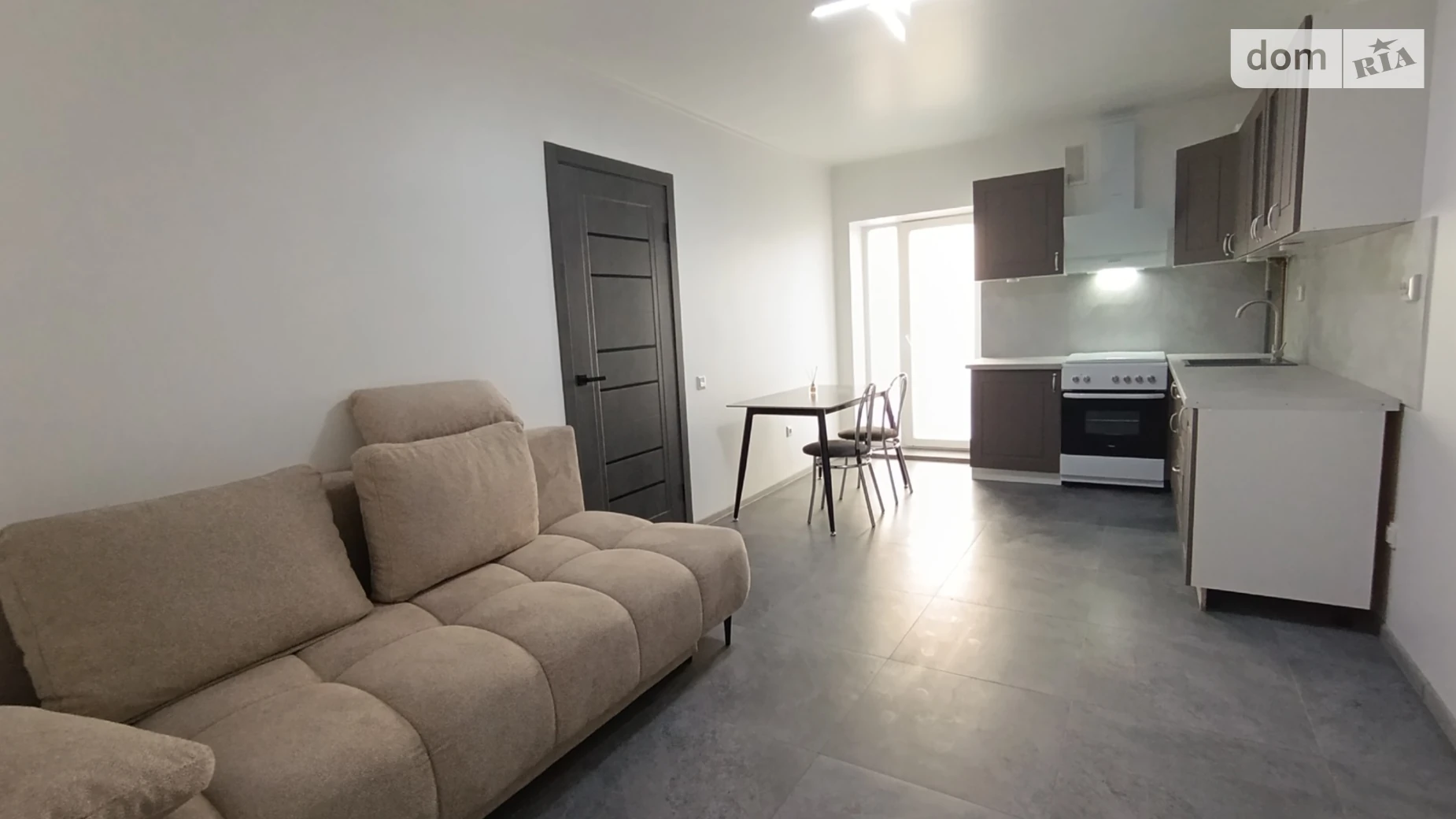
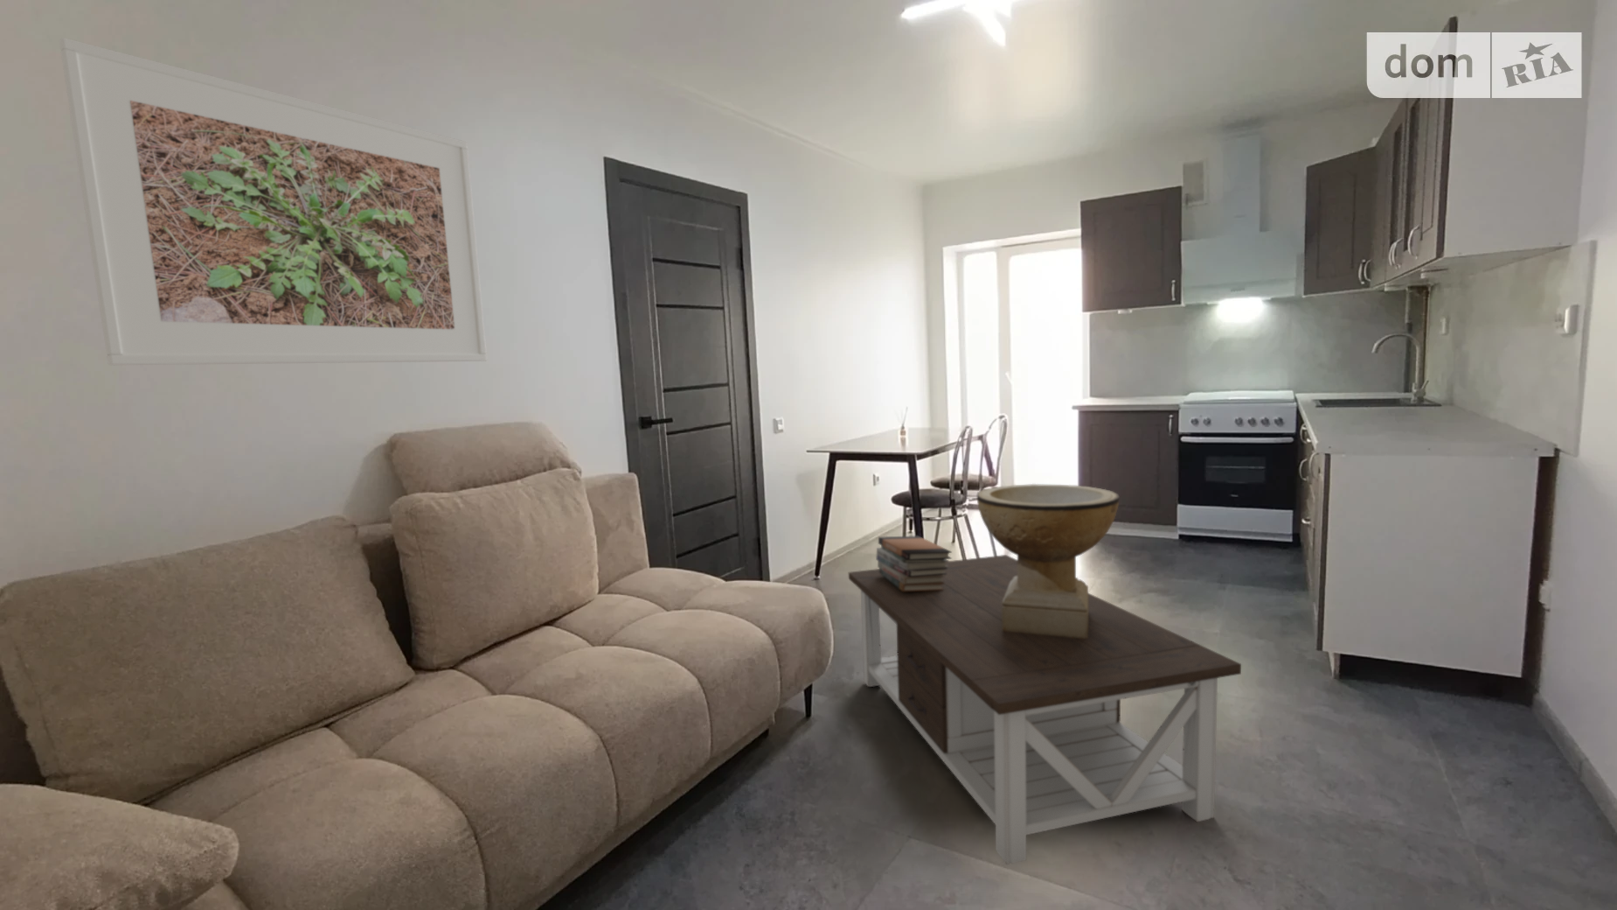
+ decorative bowl [976,483,1121,638]
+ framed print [59,37,488,366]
+ coffee table [847,553,1242,866]
+ book stack [875,534,953,591]
